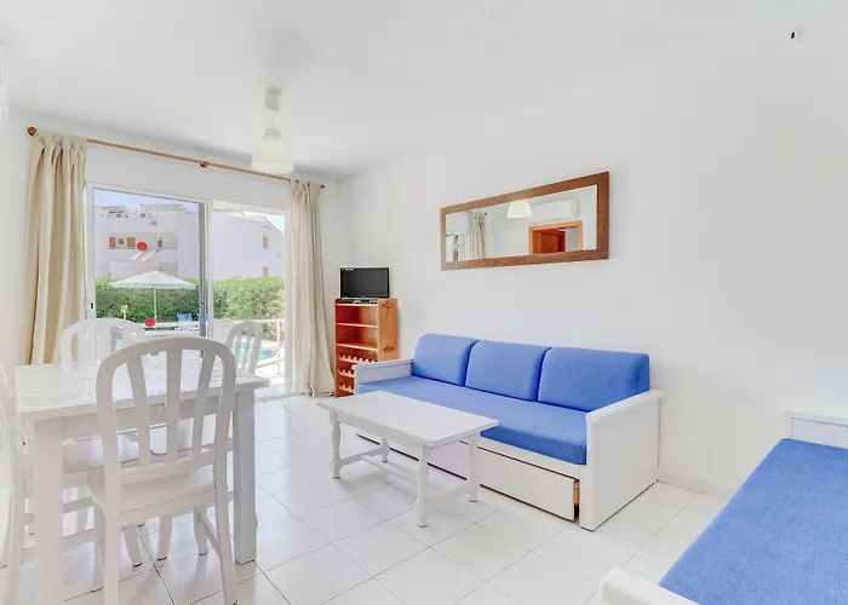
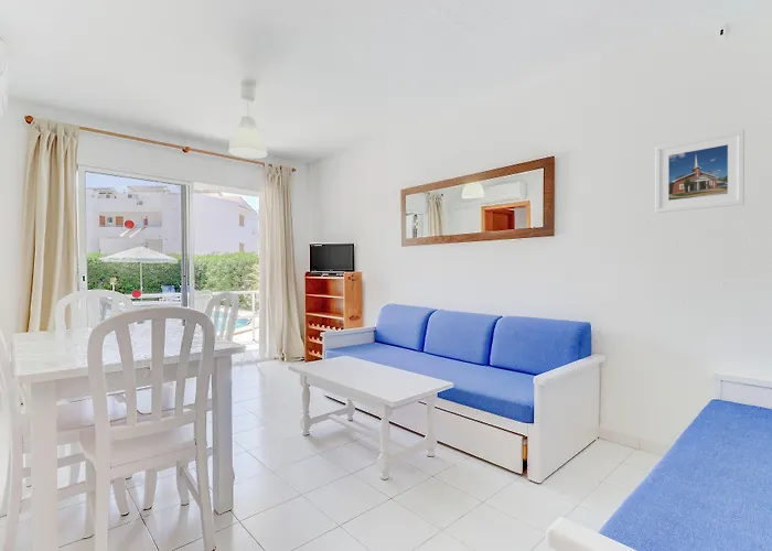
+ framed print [654,128,746,214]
